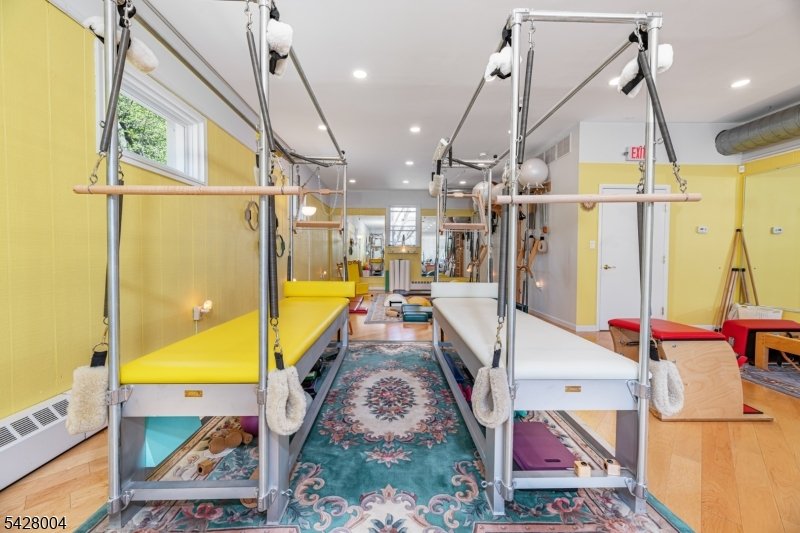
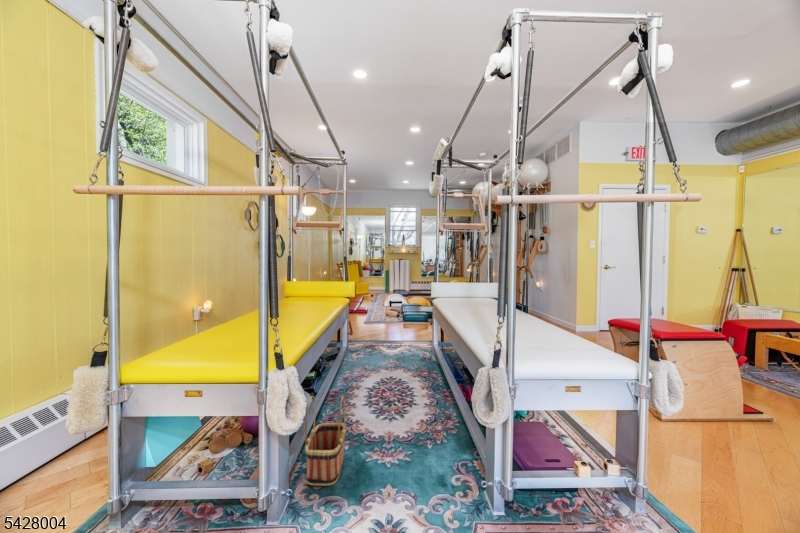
+ basket [304,395,346,487]
